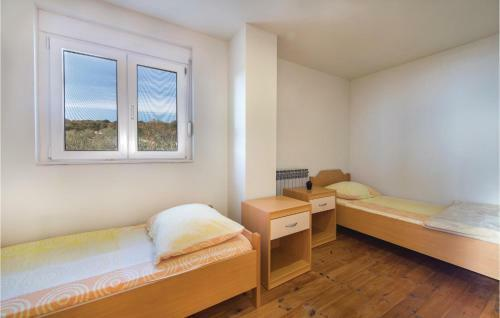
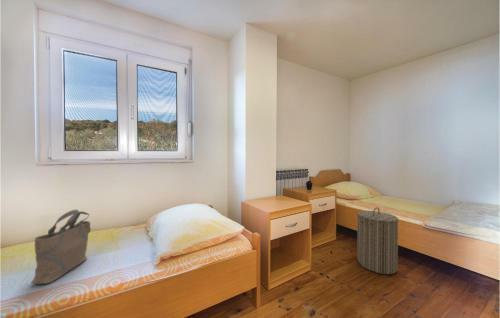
+ laundry hamper [356,207,399,275]
+ tote bag [30,208,92,285]
